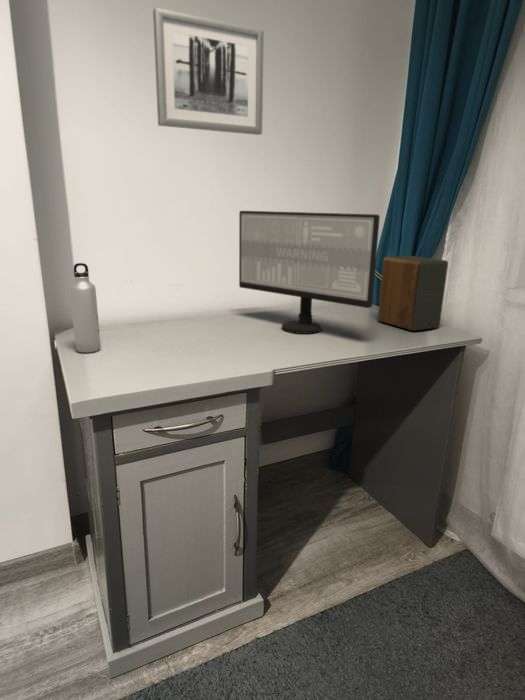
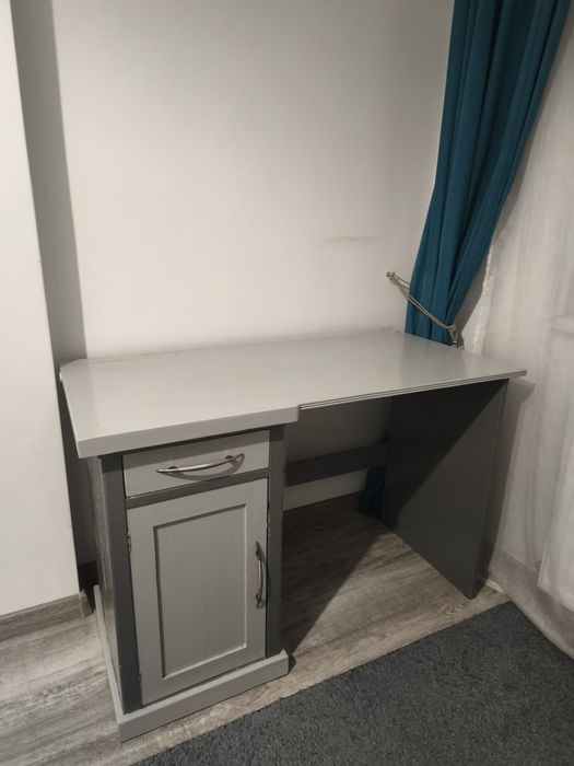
- water bottle [69,262,101,354]
- speaker [377,255,449,332]
- computer monitor [238,210,381,335]
- wall art [152,7,265,136]
